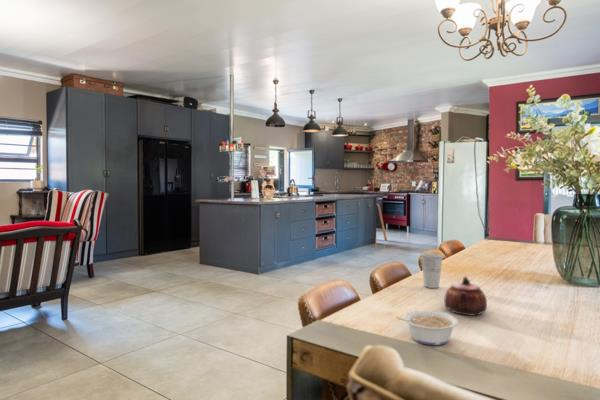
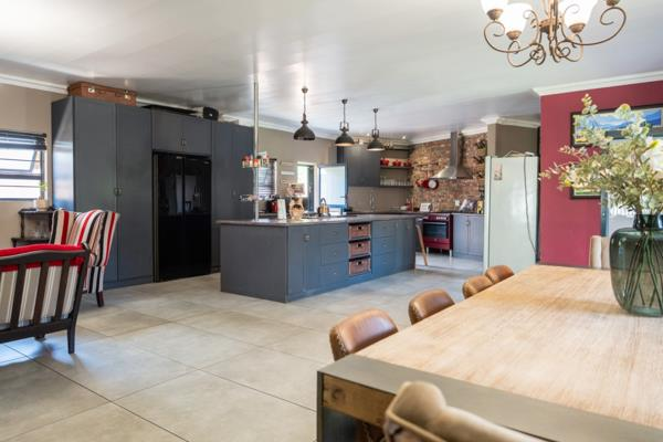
- legume [395,310,459,346]
- cup [419,252,445,289]
- teapot [443,276,488,317]
